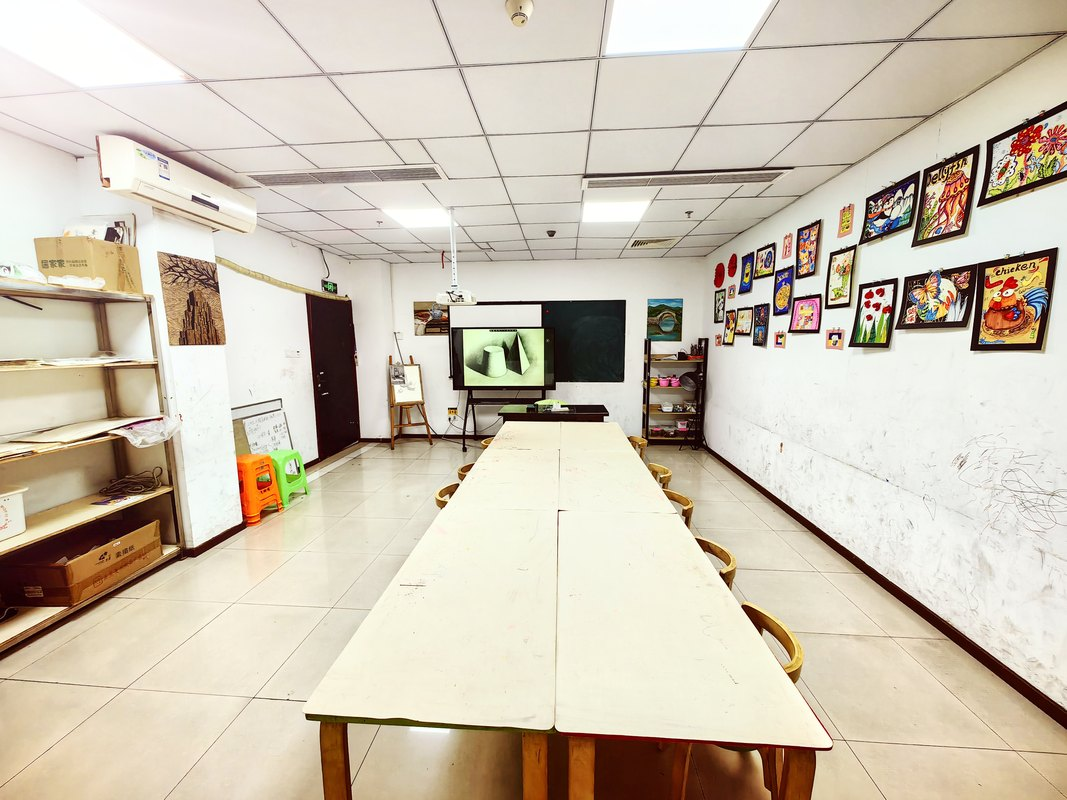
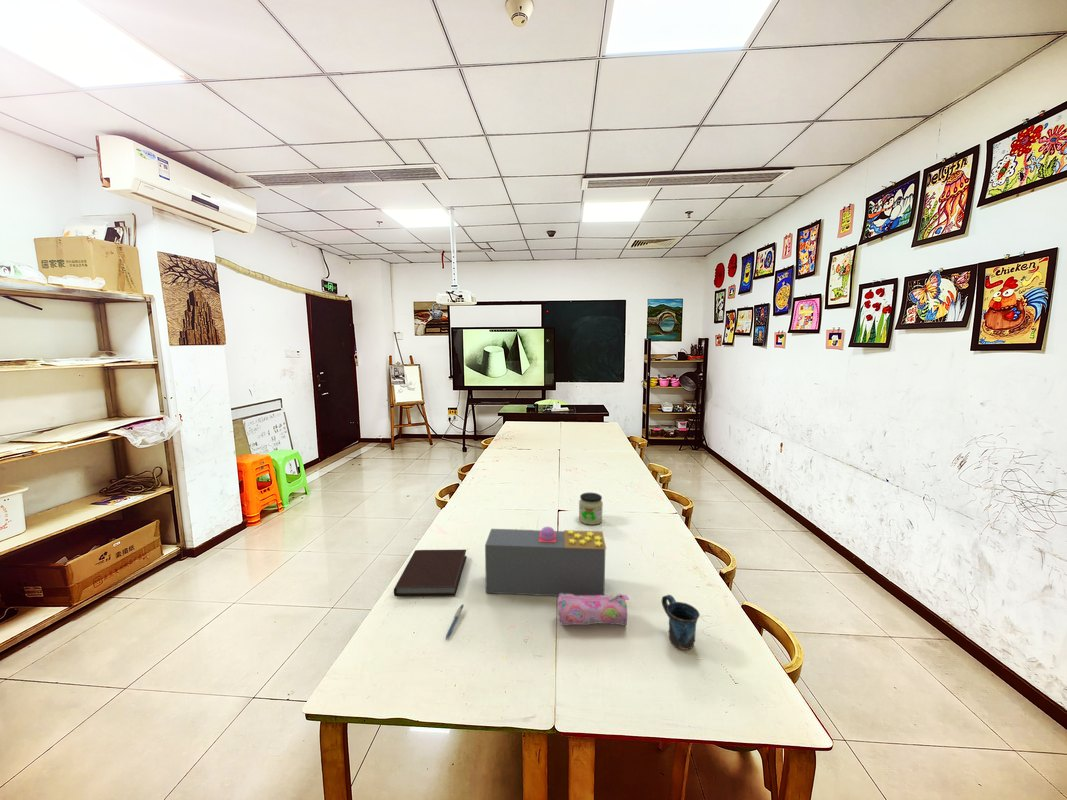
+ pen [445,603,465,640]
+ pencil case [556,593,630,627]
+ notebook [393,549,468,597]
+ desk organizer [484,526,607,597]
+ jar [578,492,604,526]
+ mug [661,594,701,651]
